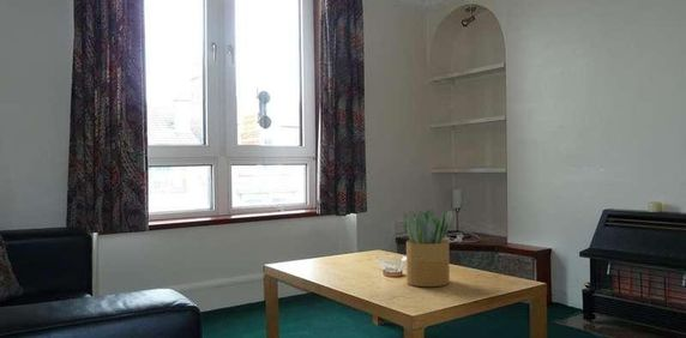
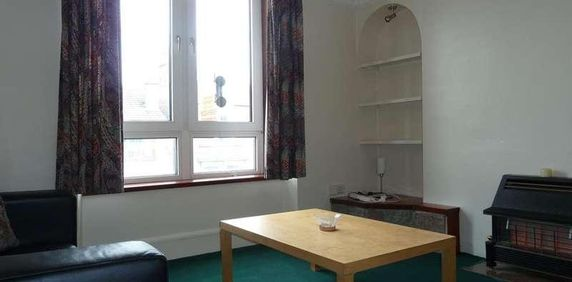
- potted plant [402,209,453,288]
